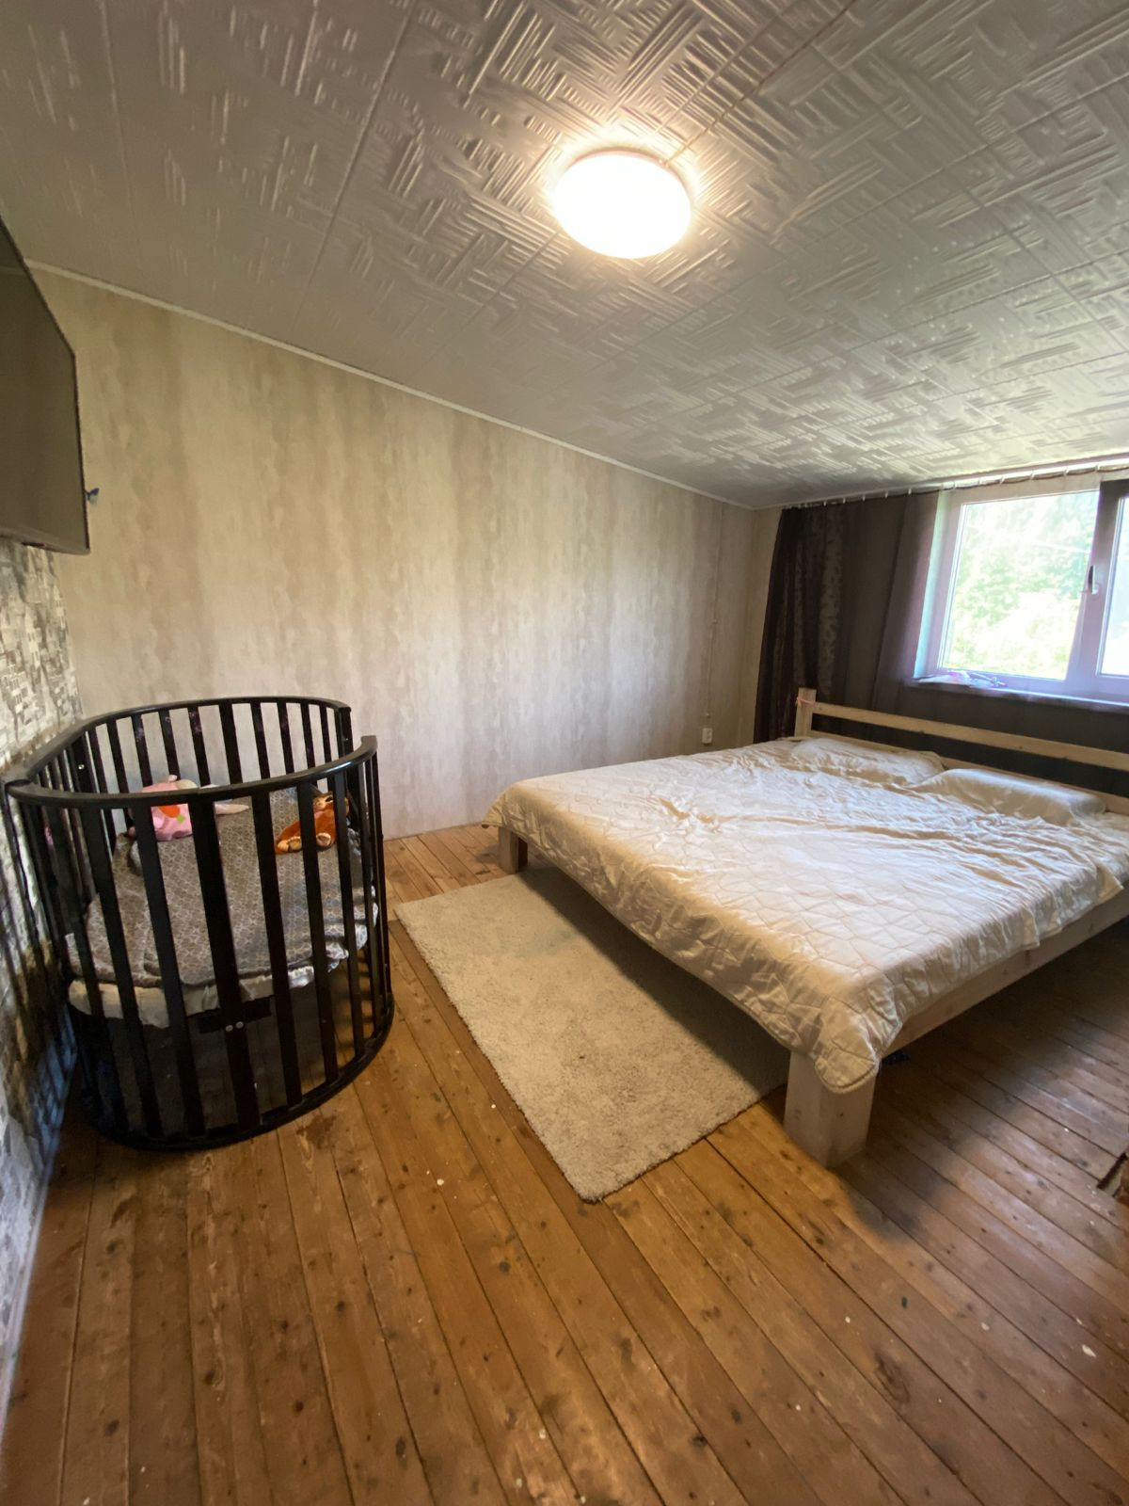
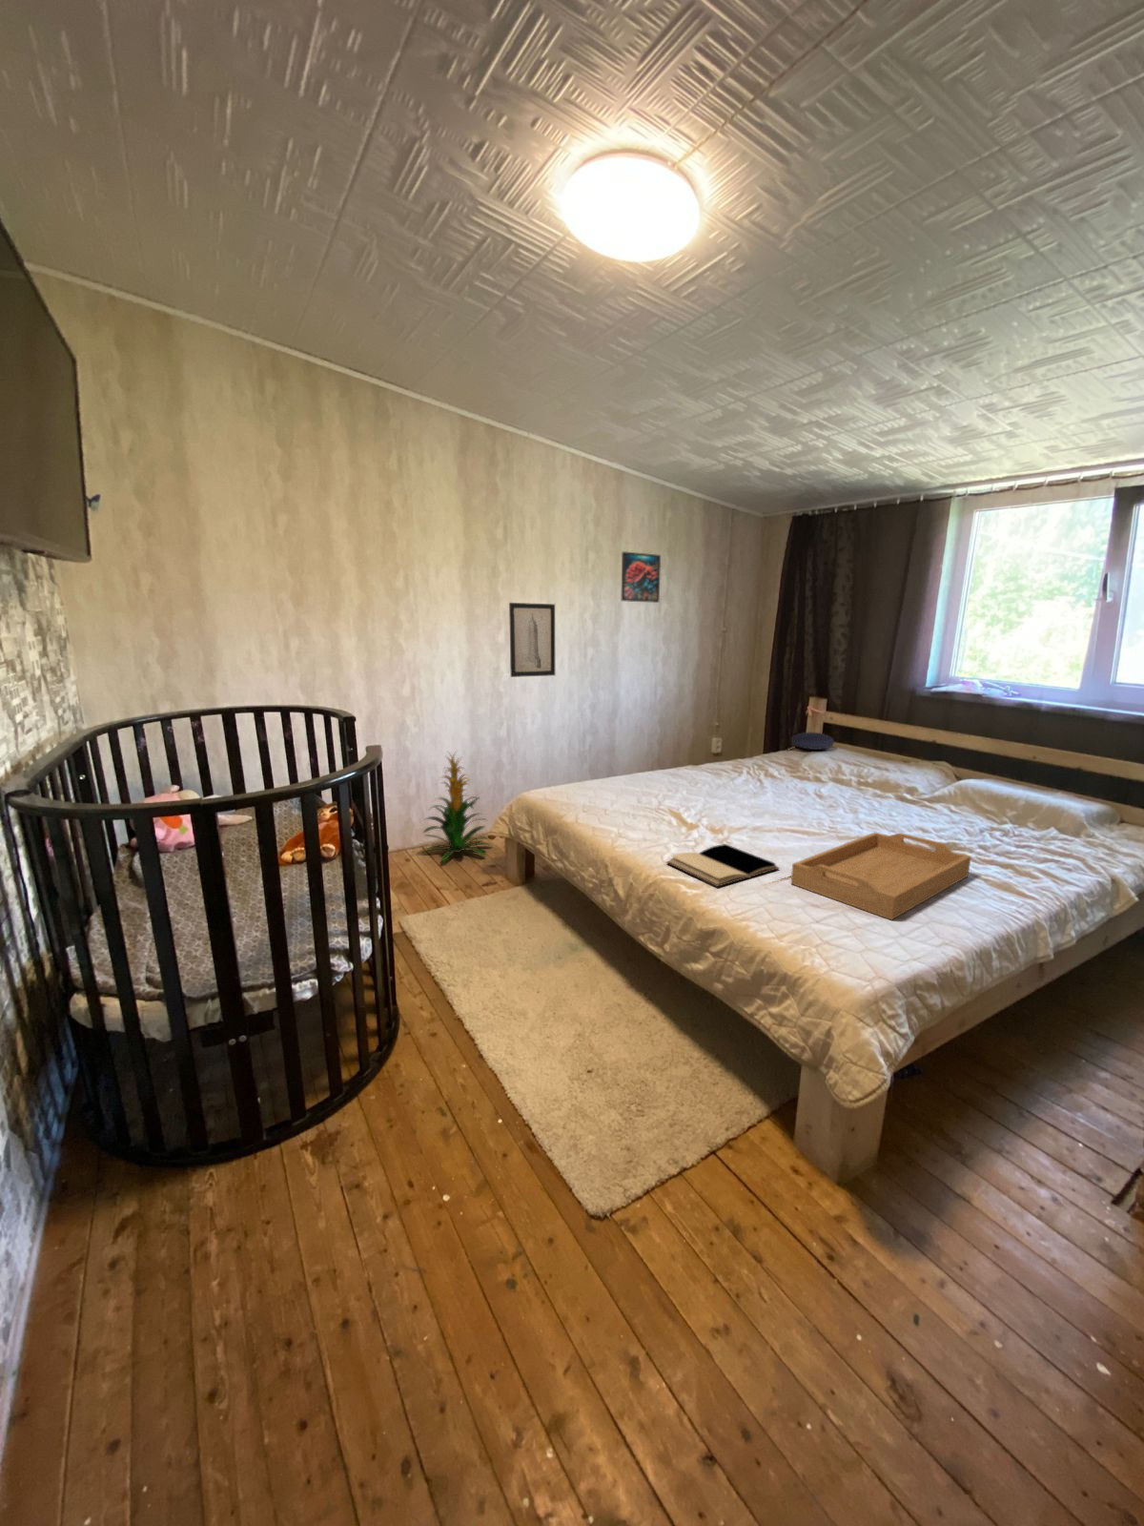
+ serving tray [791,831,972,922]
+ indoor plant [421,749,494,863]
+ wall art [508,602,556,678]
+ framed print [620,550,662,603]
+ book [666,844,781,888]
+ cushion [791,732,835,751]
